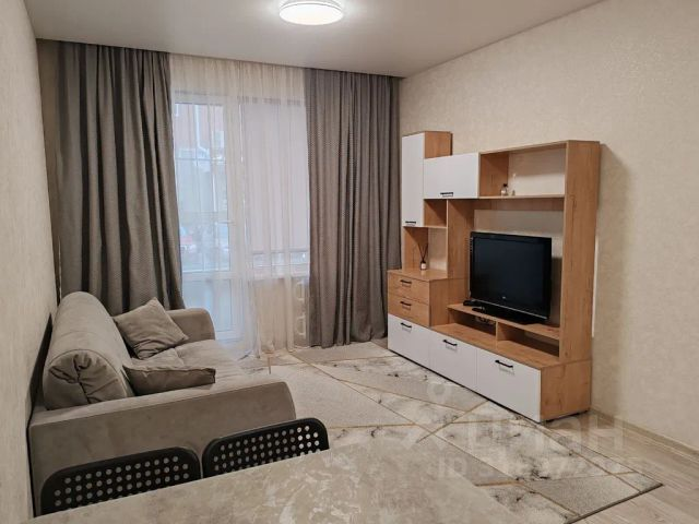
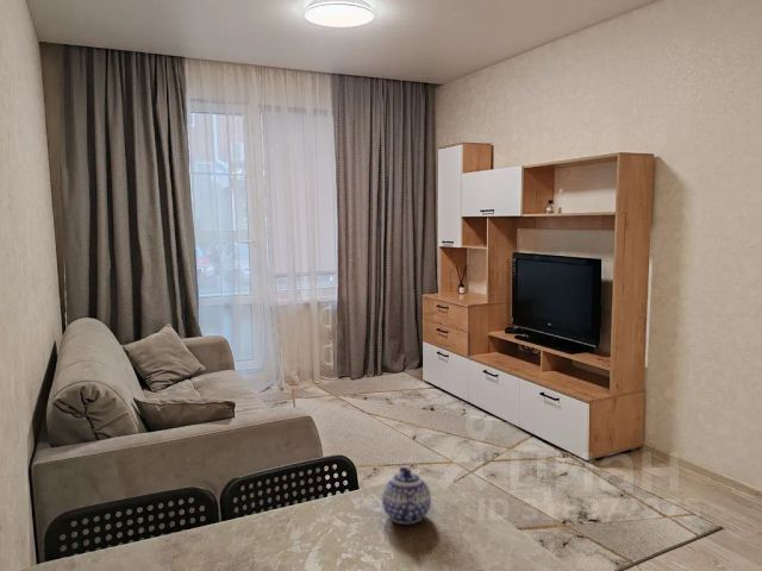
+ teapot [381,465,432,525]
